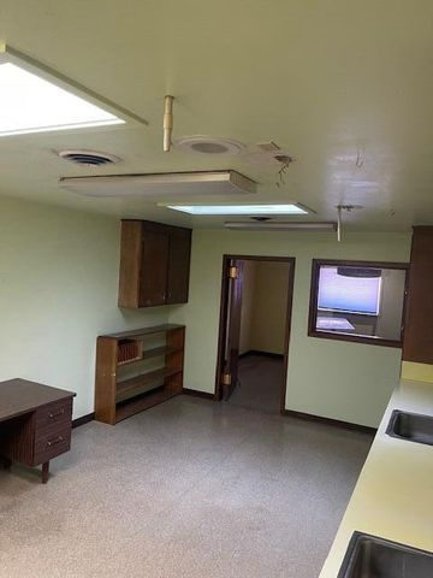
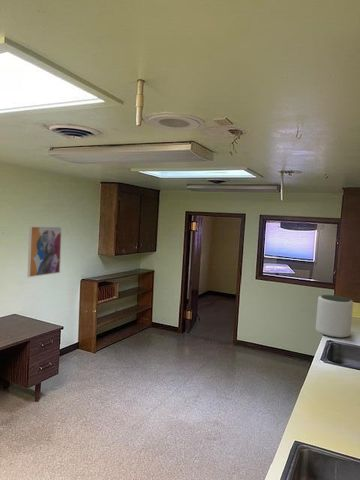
+ plant pot [315,294,354,339]
+ wall art [26,225,63,278]
